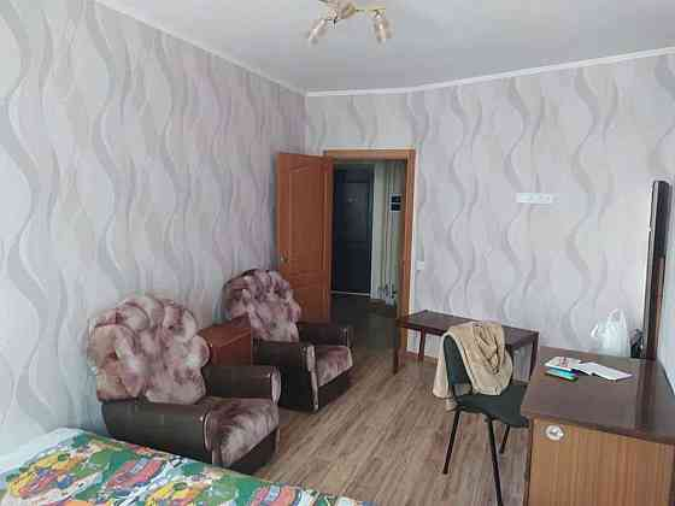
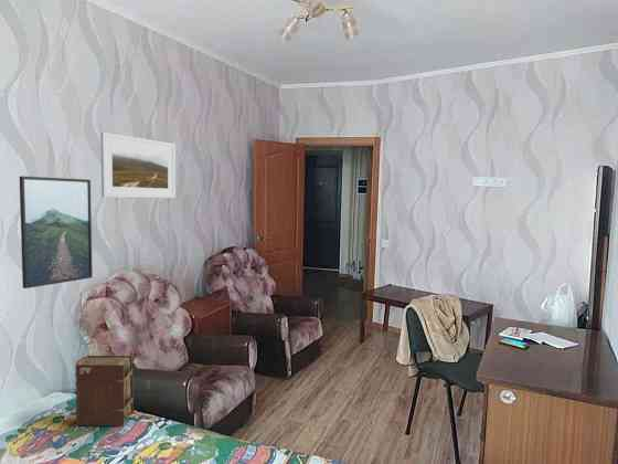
+ book [74,355,135,428]
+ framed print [99,131,177,199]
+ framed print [19,176,94,289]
